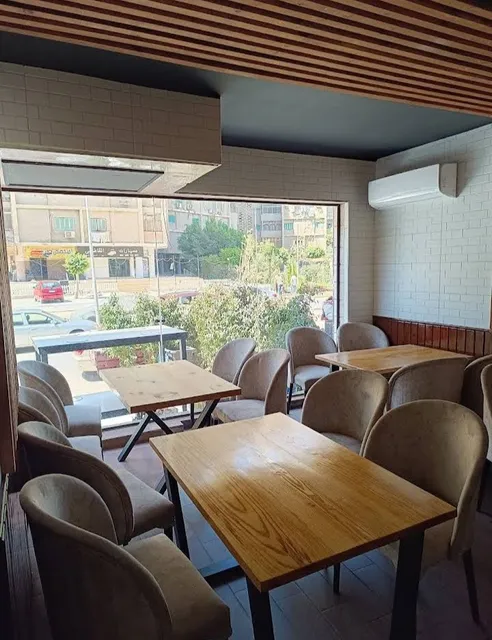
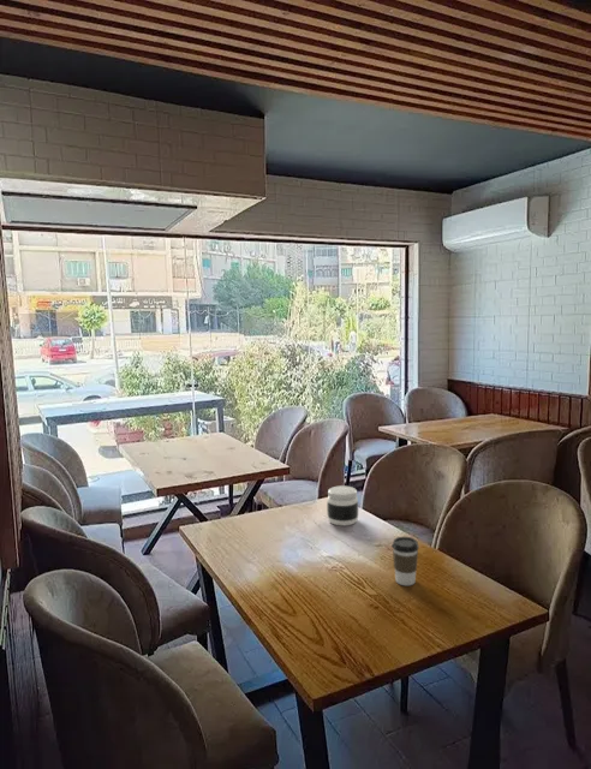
+ jar [326,484,359,526]
+ coffee cup [392,536,420,586]
